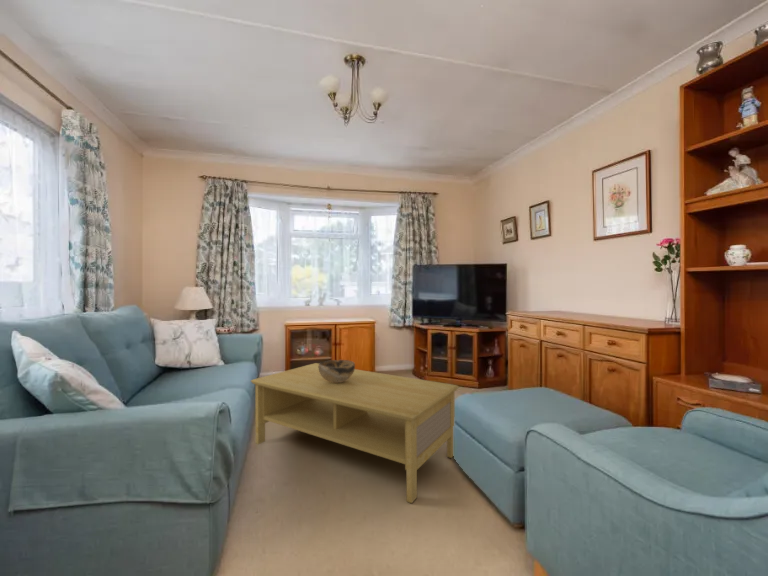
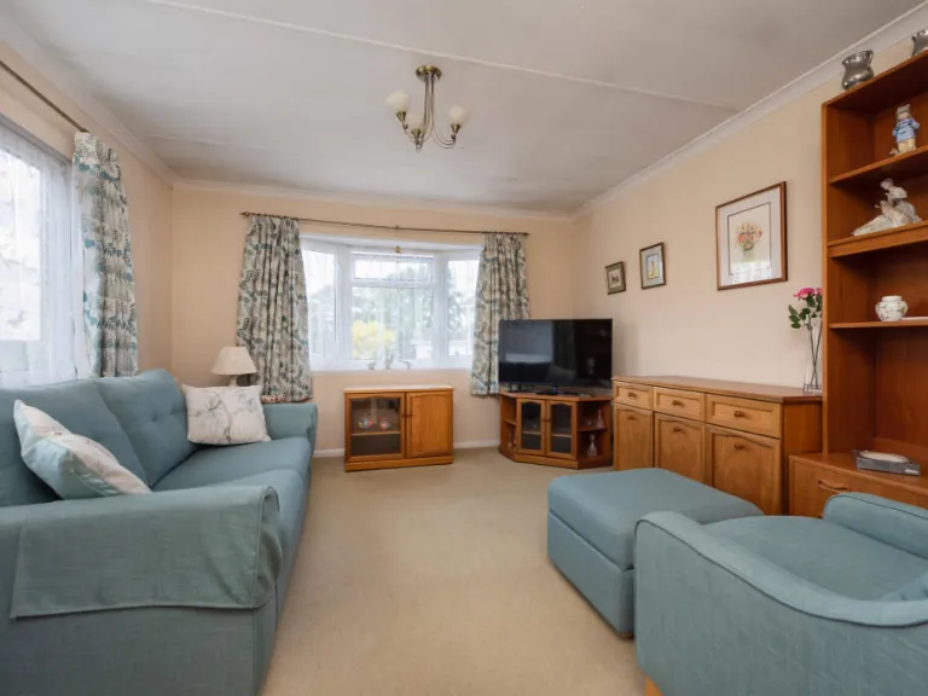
- decorative bowl [318,359,356,383]
- coffee table [250,362,460,504]
